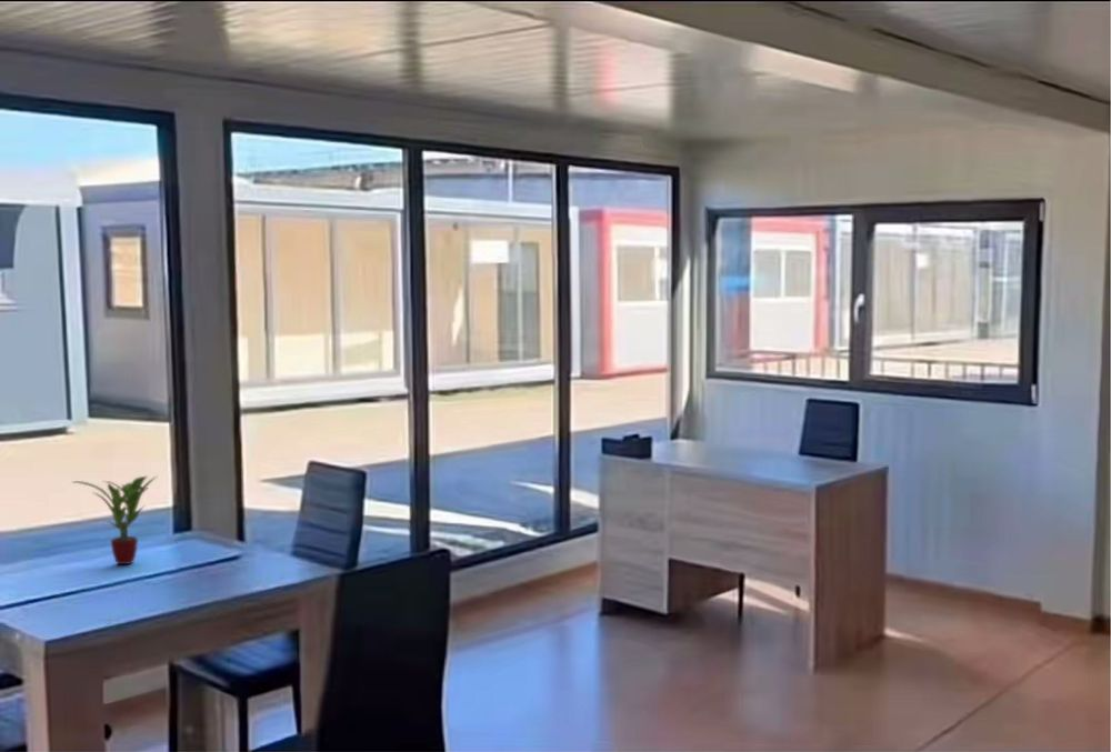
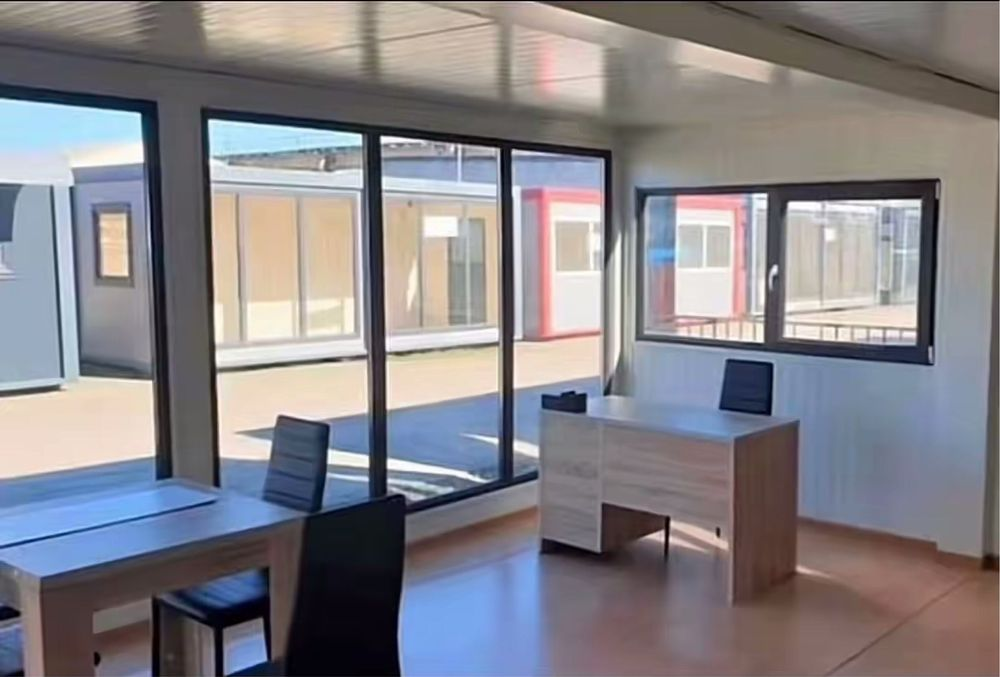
- potted plant [69,474,159,565]
